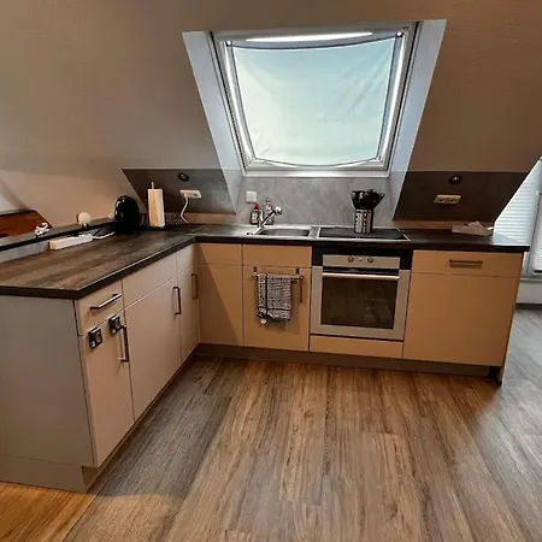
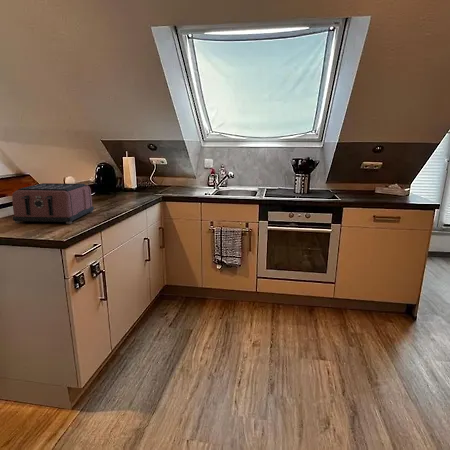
+ toaster [11,182,95,225]
